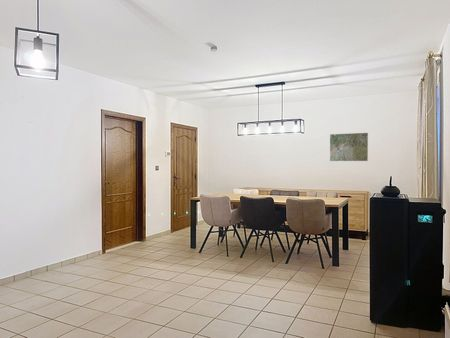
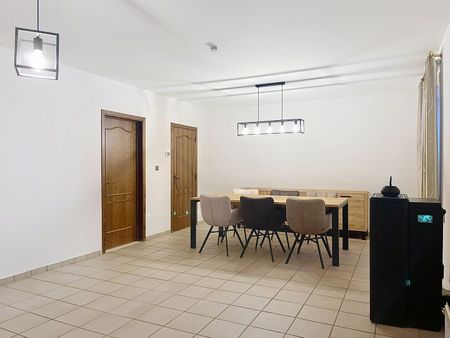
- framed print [329,132,369,162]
